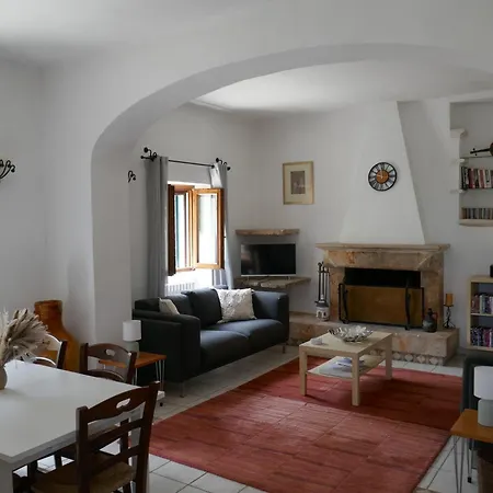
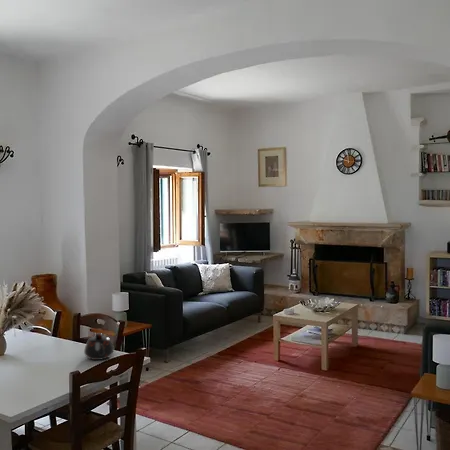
+ teapot [83,332,115,361]
